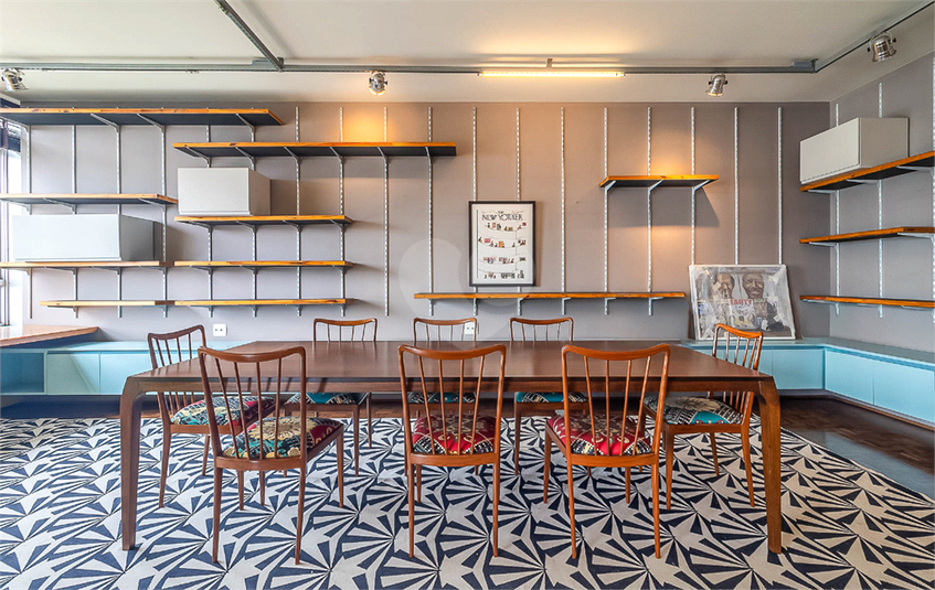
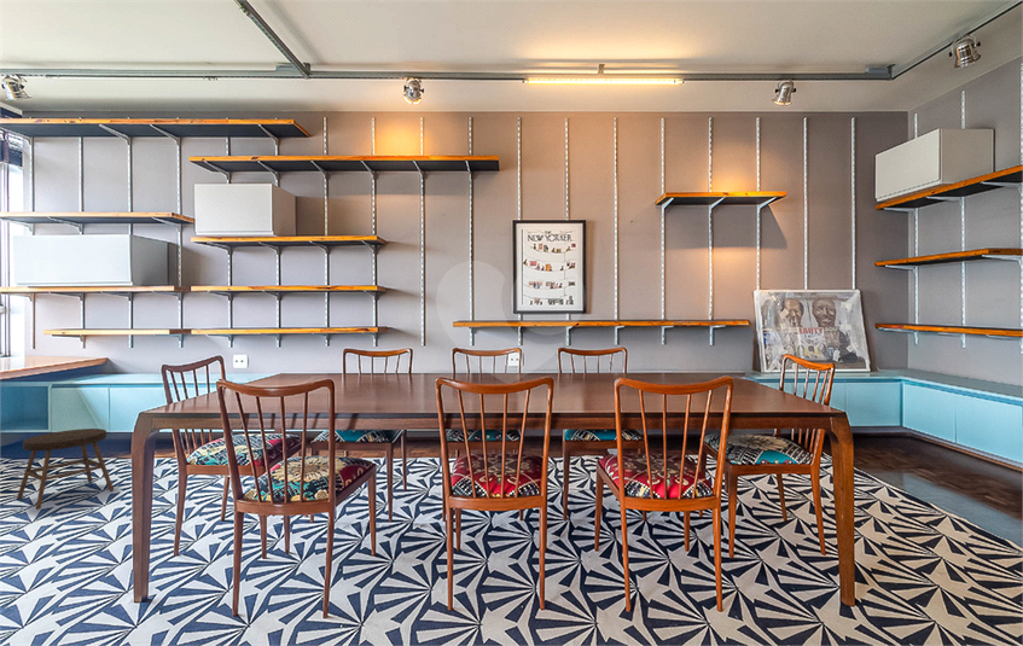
+ stool [16,427,115,511]
